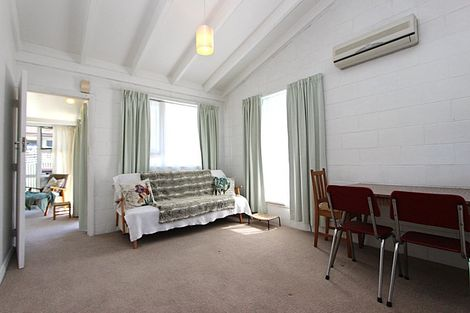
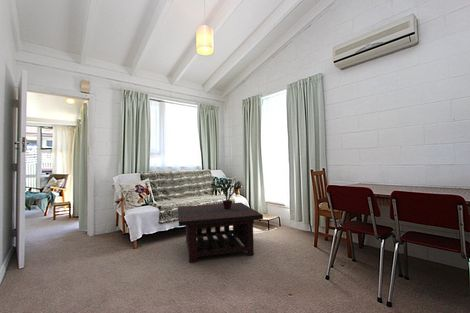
+ coffee table [177,202,264,264]
+ potted plant [213,177,243,209]
